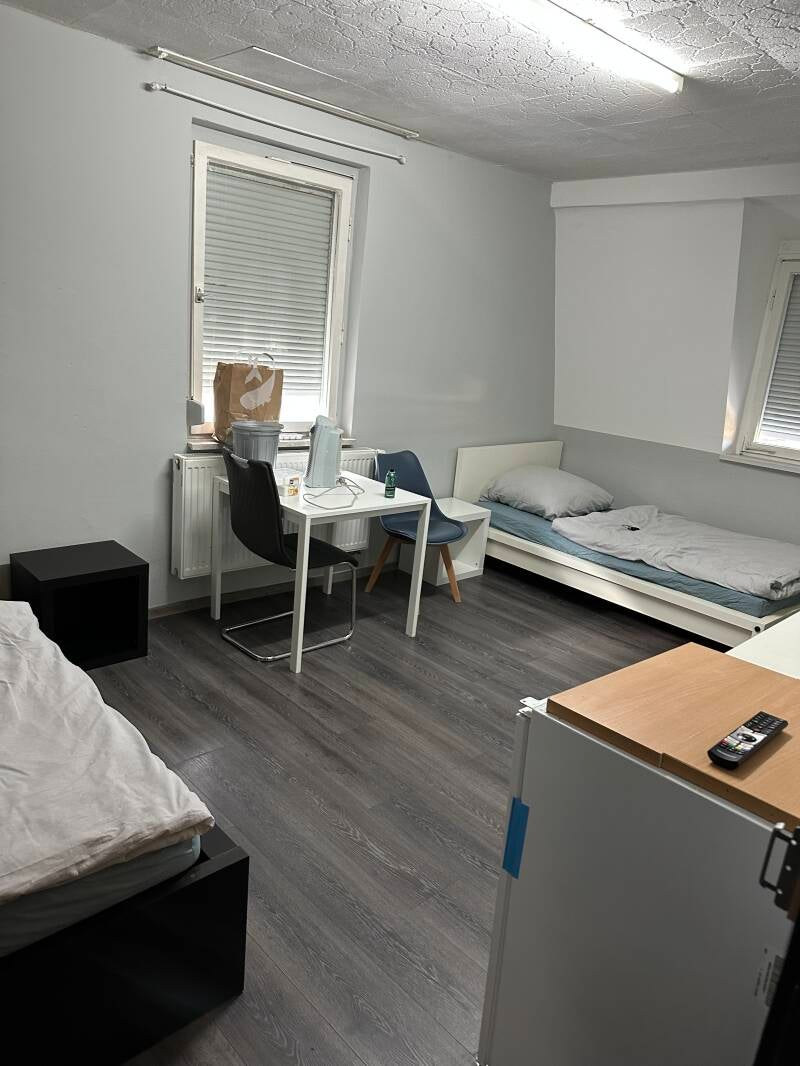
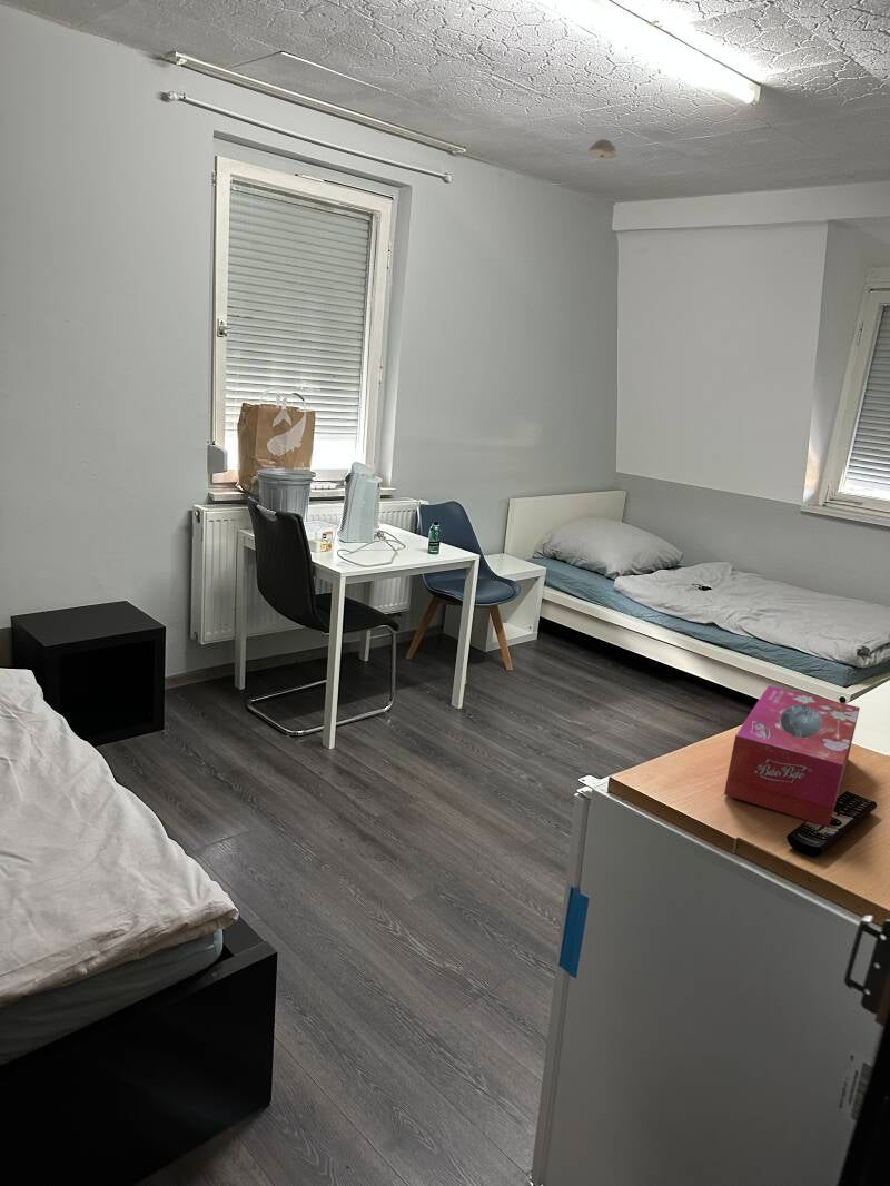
+ tissue box [723,684,861,828]
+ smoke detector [586,138,617,160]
